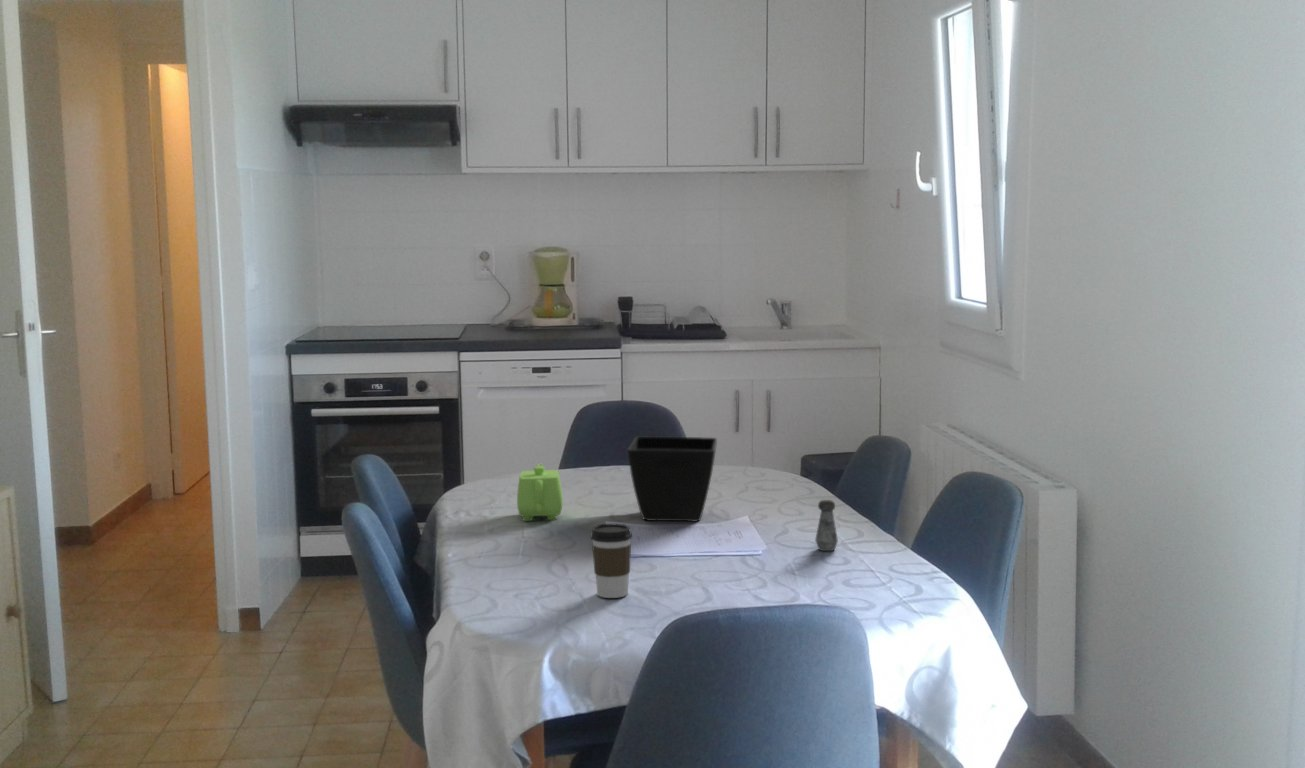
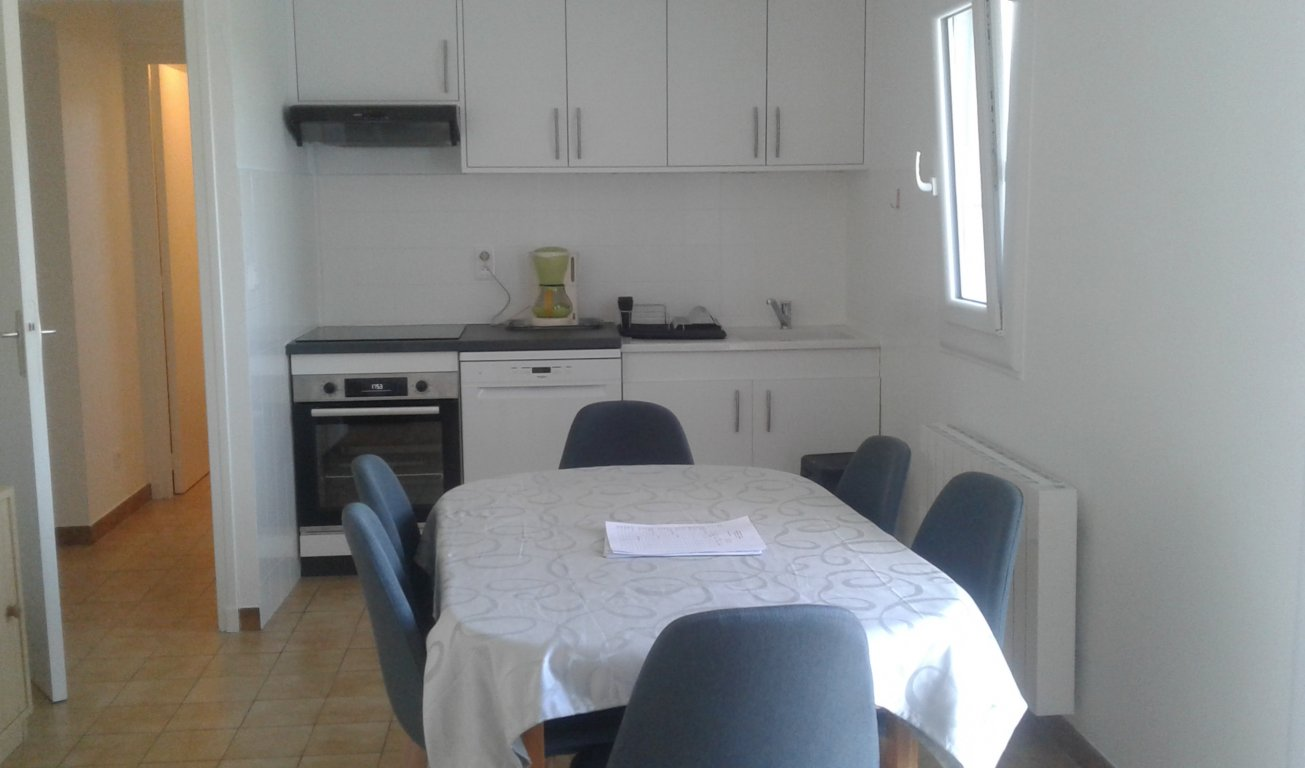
- teapot [516,463,564,522]
- flower pot [627,436,718,523]
- salt shaker [814,499,839,552]
- coffee cup [590,523,633,599]
